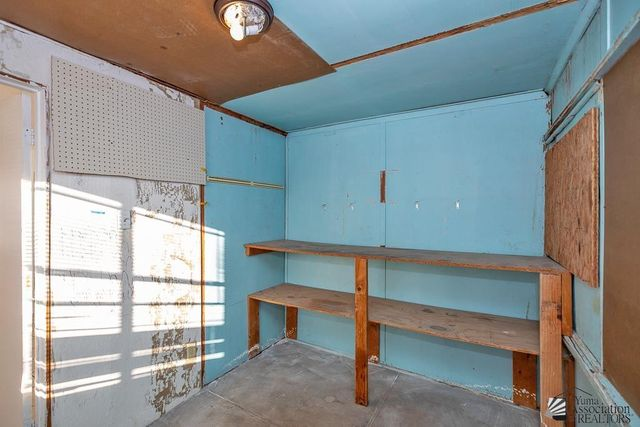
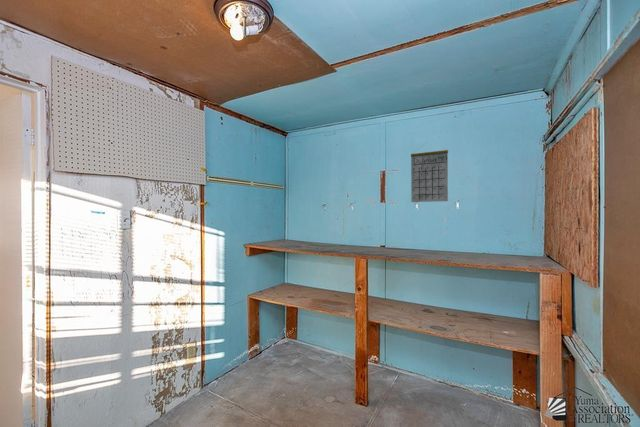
+ calendar [410,142,449,203]
